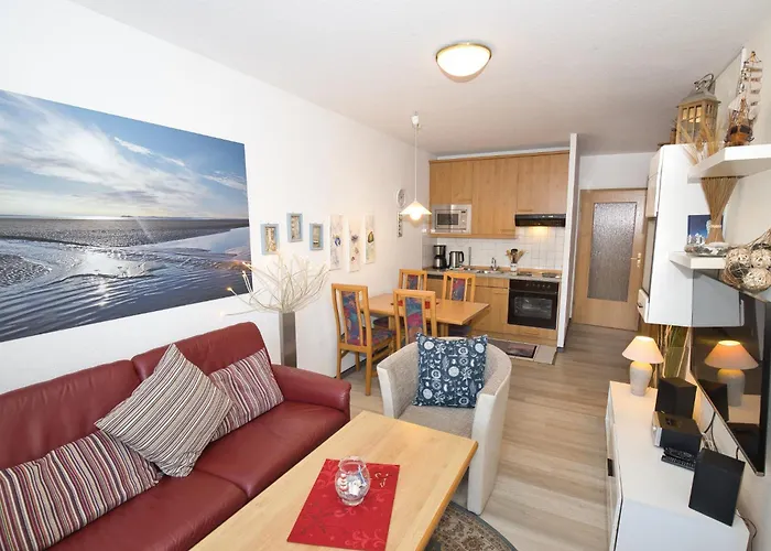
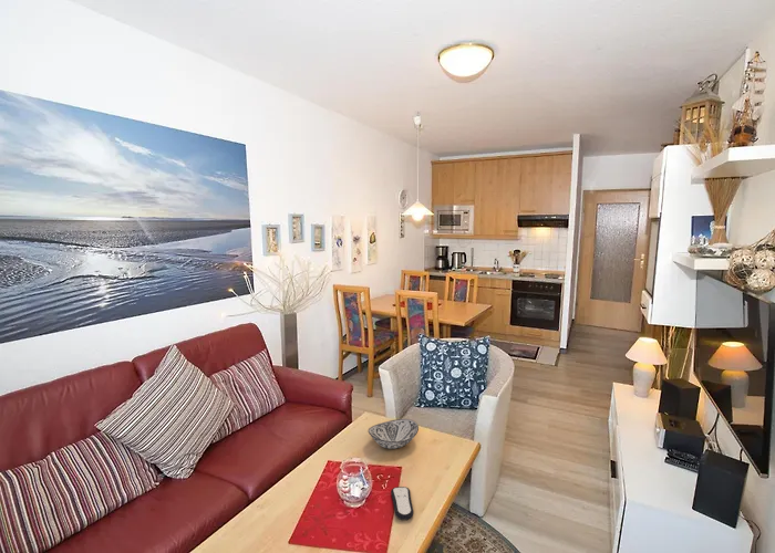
+ decorative bowl [368,418,420,450]
+ remote control [390,486,415,521]
